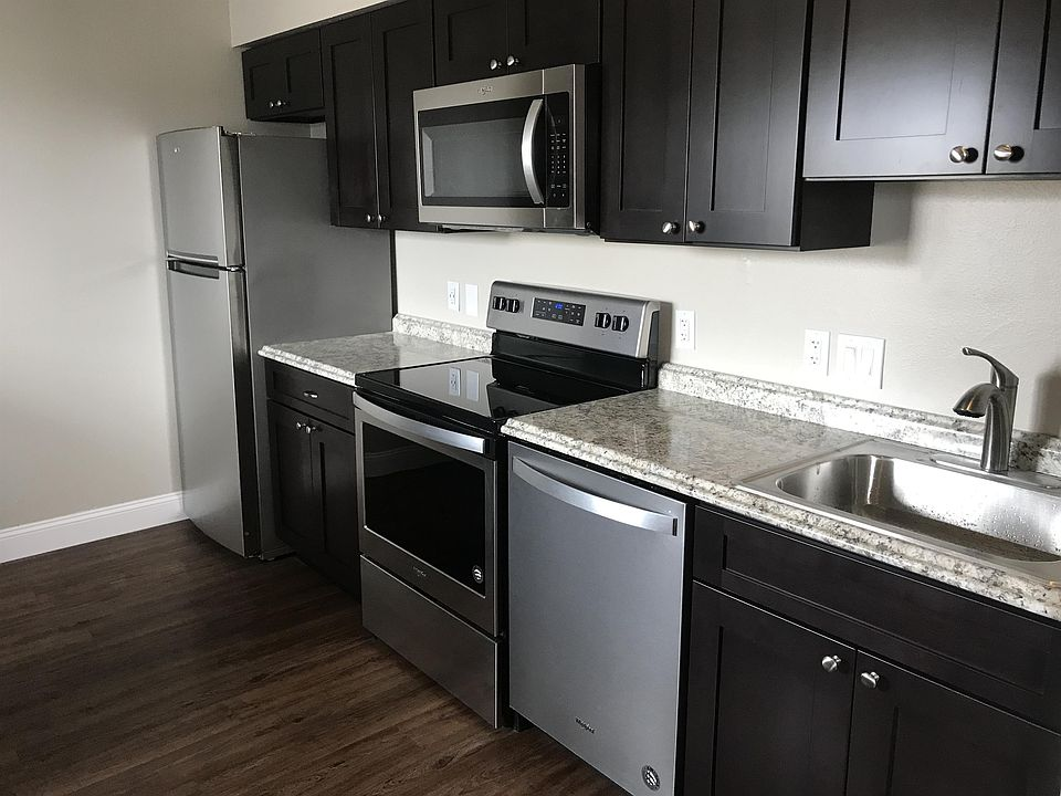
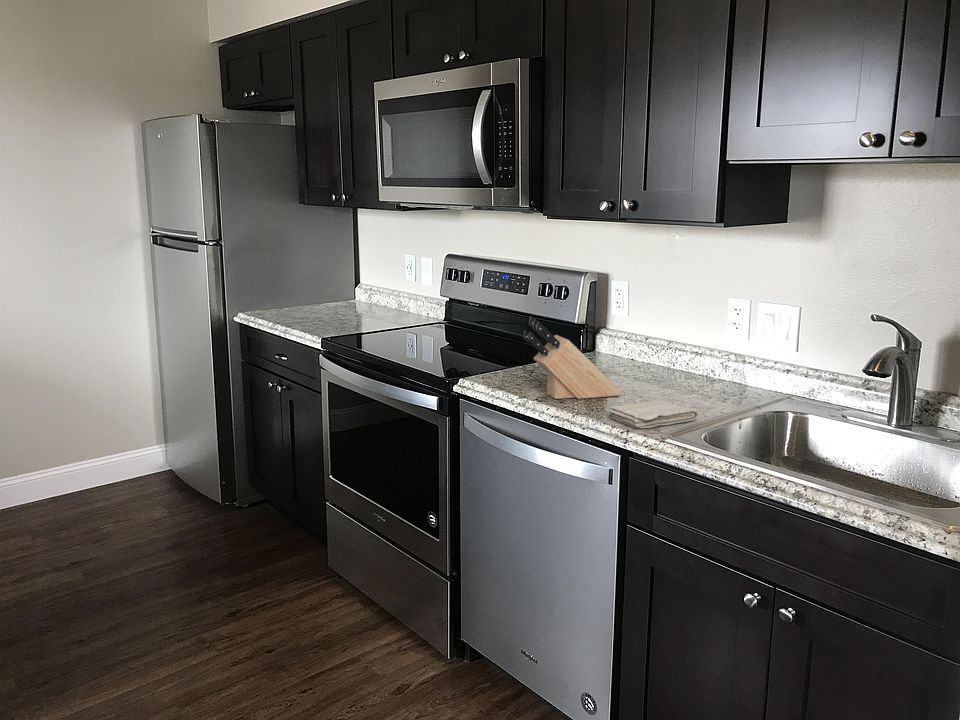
+ knife block [522,316,623,400]
+ washcloth [607,400,699,429]
